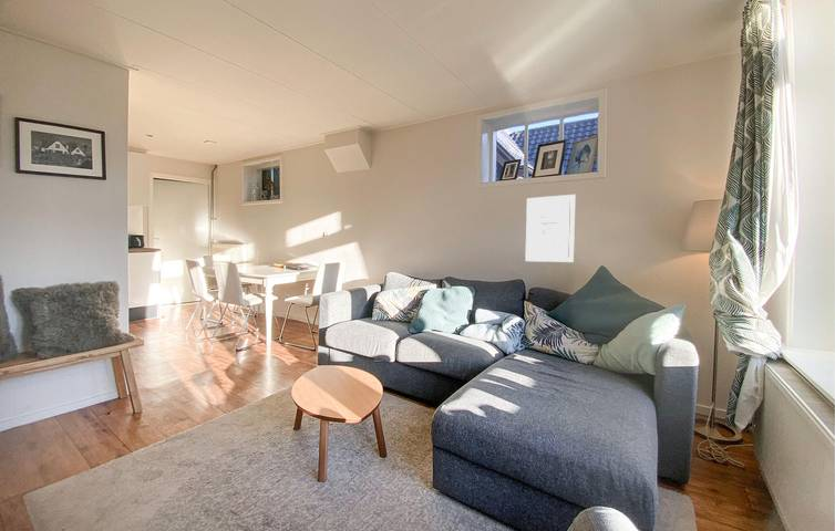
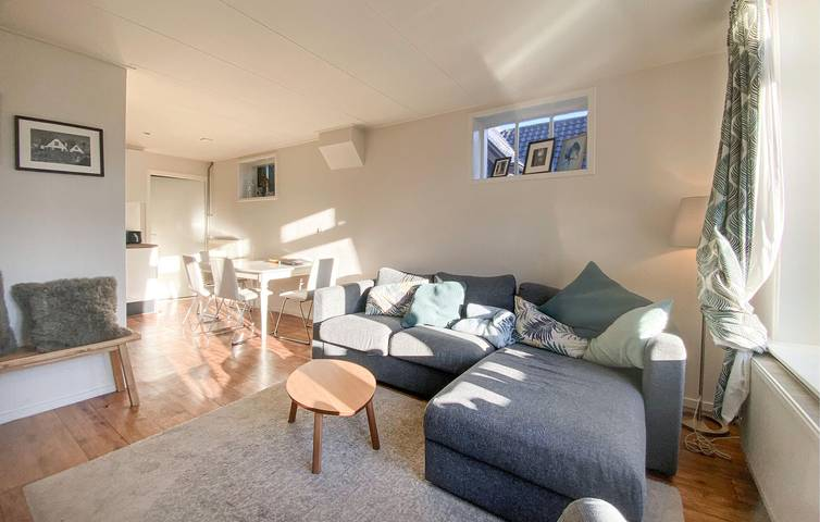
- wall art [524,194,577,263]
